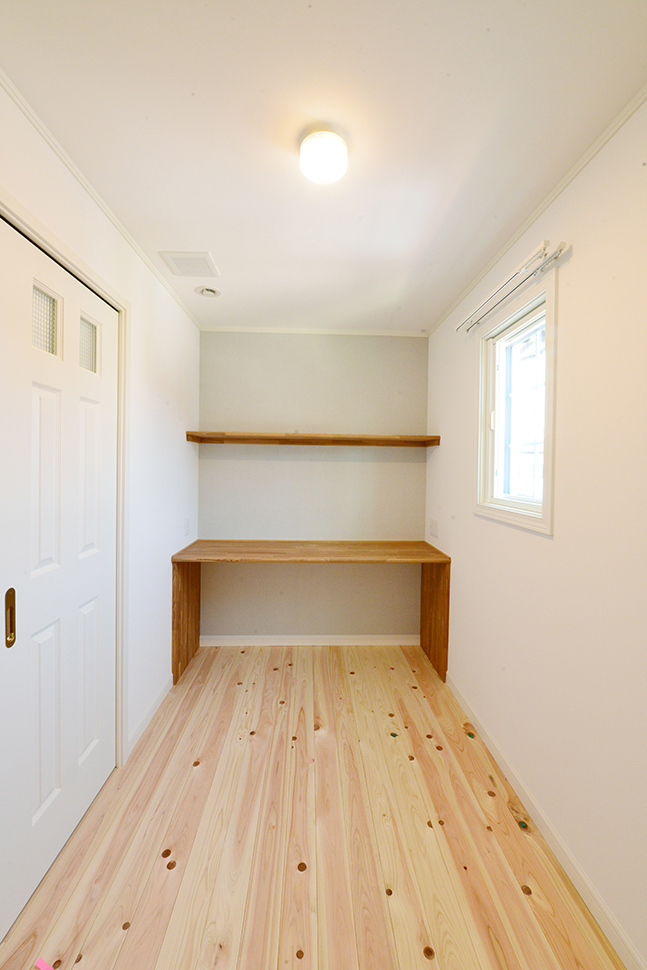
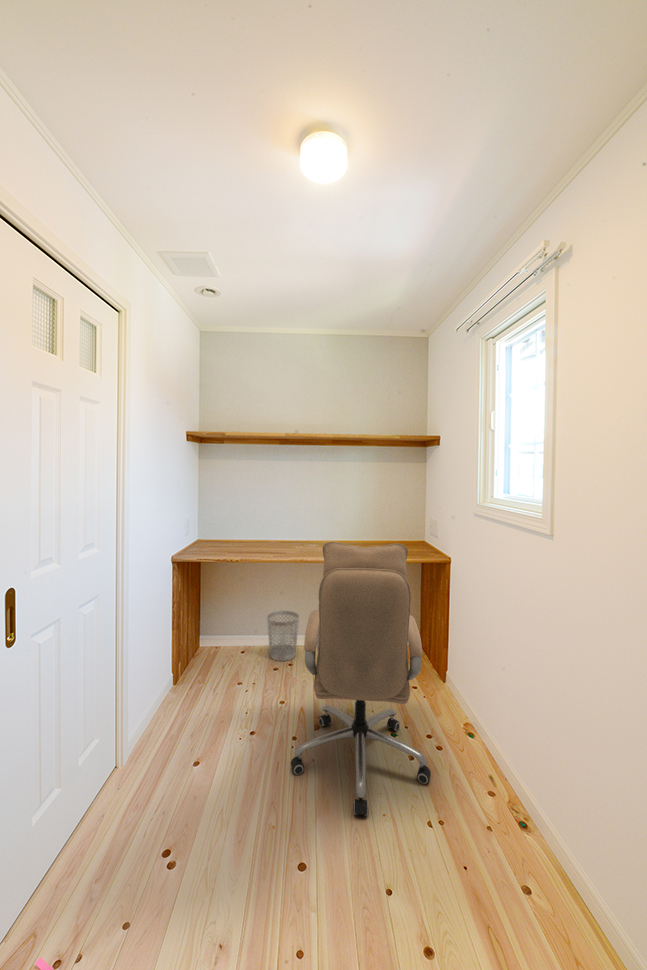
+ wastebasket [266,610,300,662]
+ office chair [290,541,432,817]
